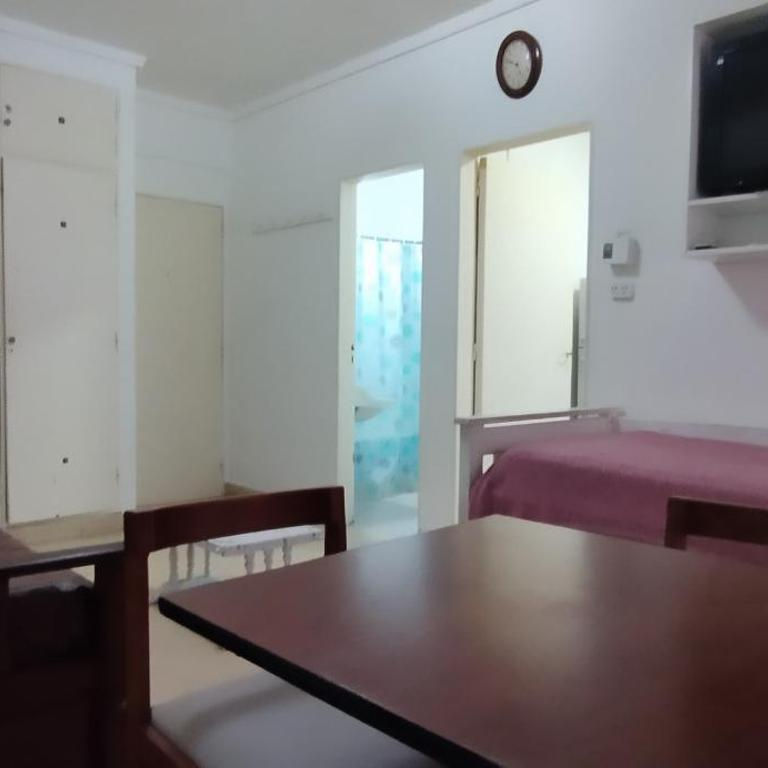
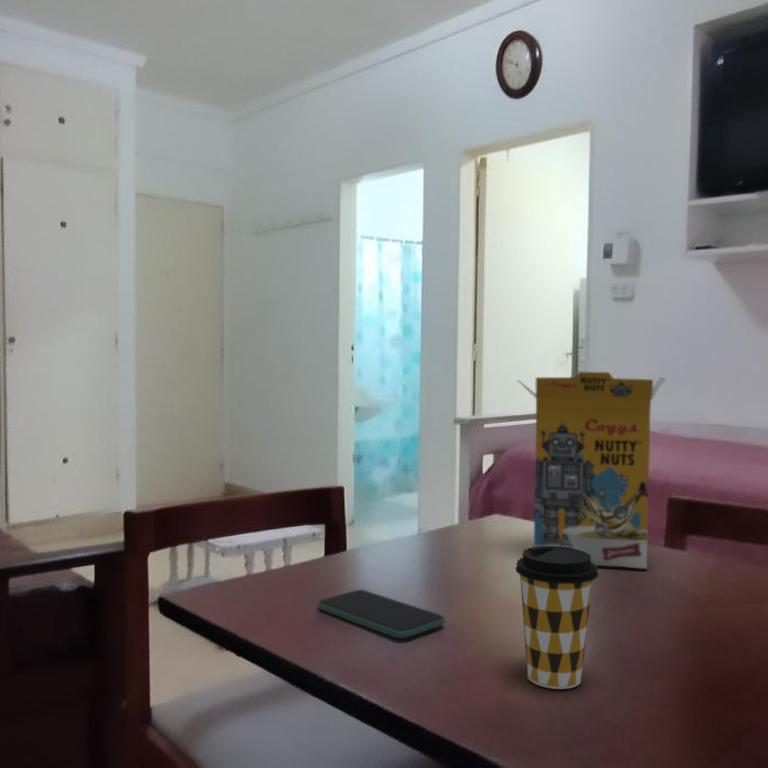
+ cereal box [517,371,667,570]
+ smartphone [317,589,446,639]
+ coffee cup [514,546,599,690]
